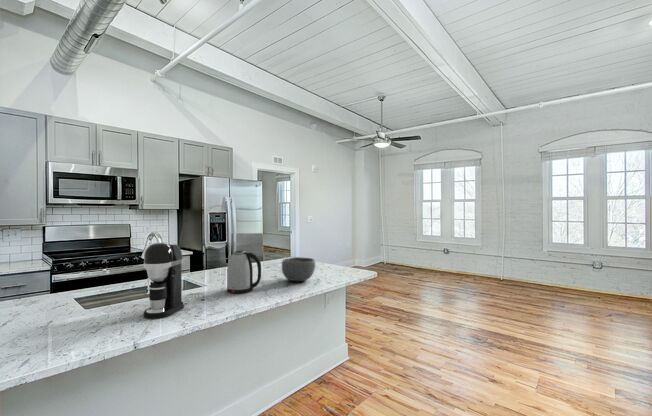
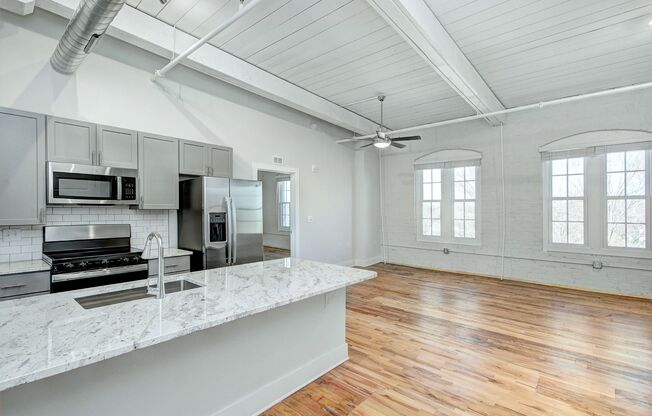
- bowl [281,256,316,282]
- coffee maker [142,242,185,320]
- kettle [226,250,262,294]
